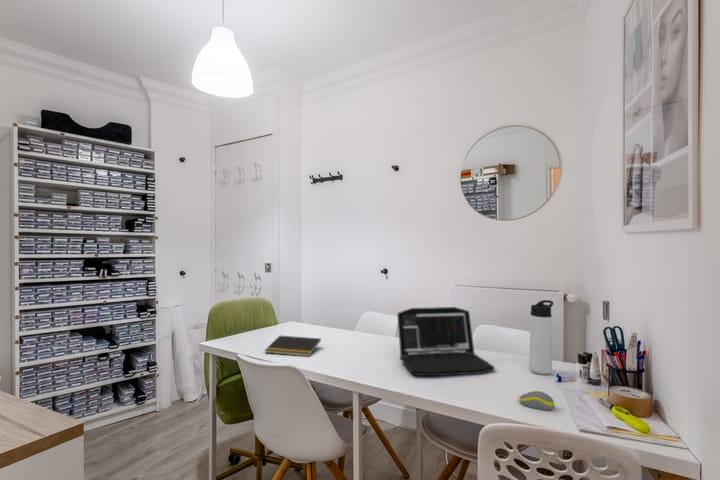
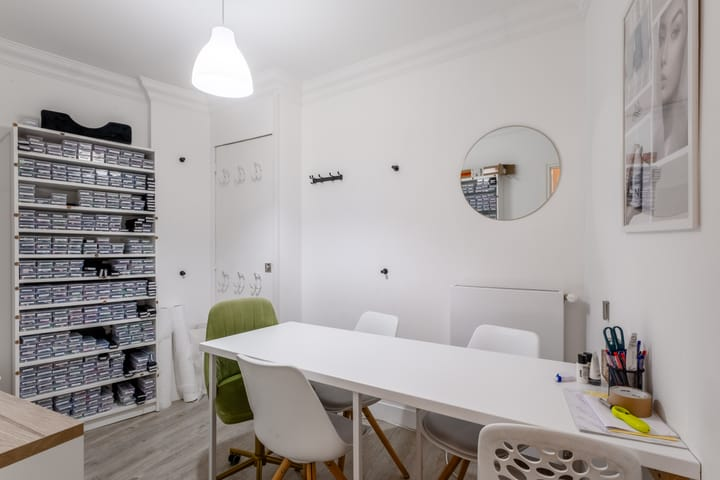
- laptop [396,306,496,377]
- computer mouse [518,390,556,411]
- thermos bottle [528,299,554,375]
- notepad [264,335,322,357]
